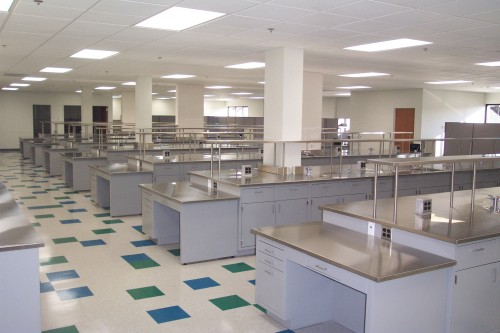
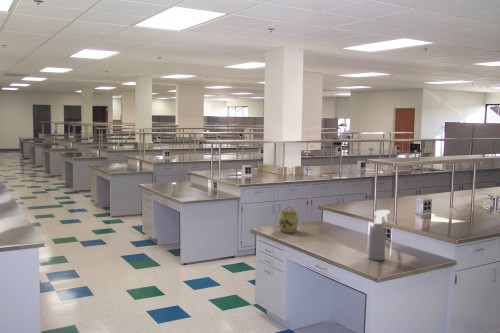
+ jar [278,205,299,234]
+ spray bottle [368,209,391,261]
